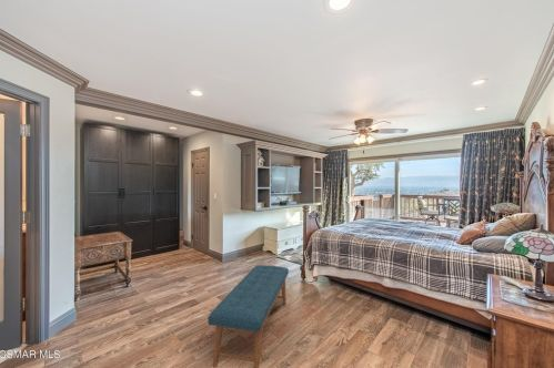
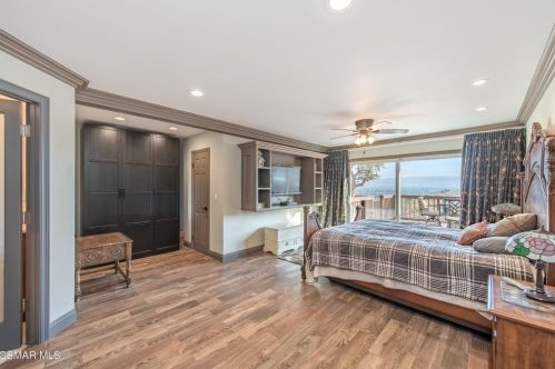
- bench [207,264,290,368]
